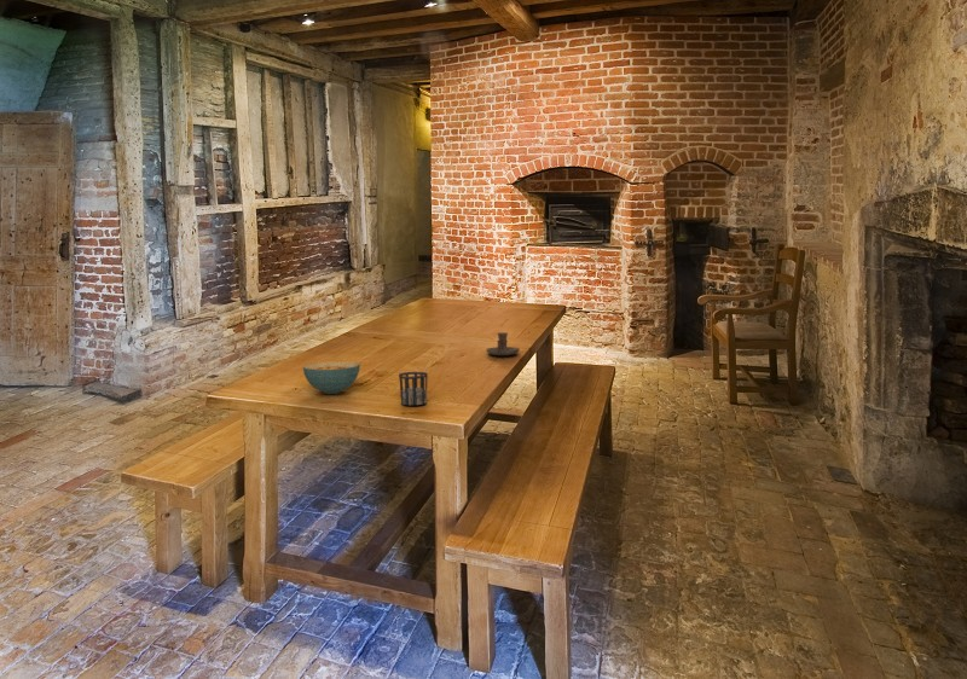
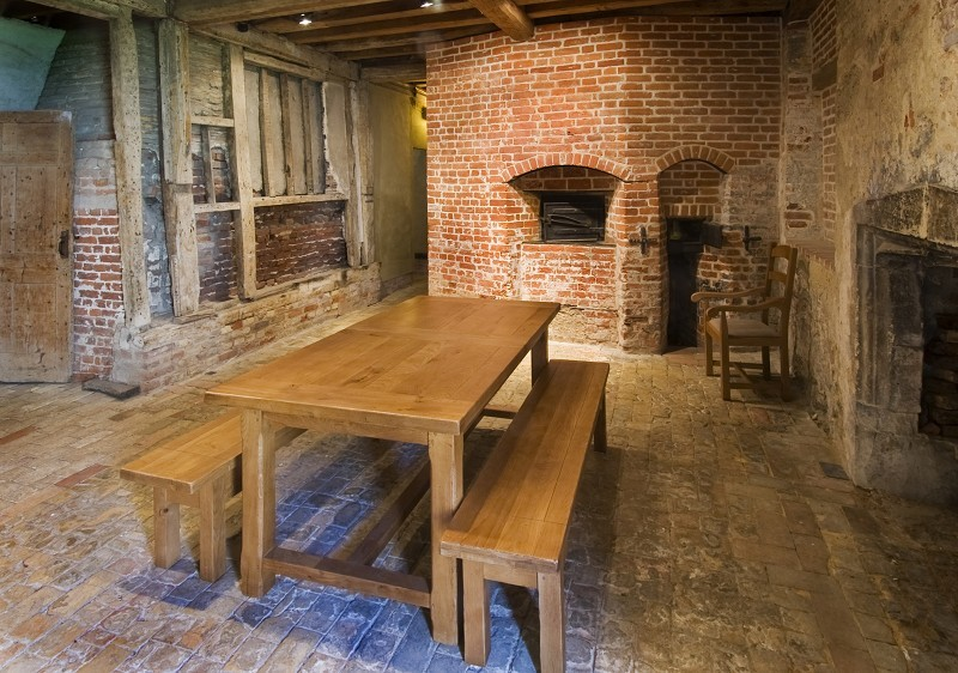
- candle holder [485,331,521,356]
- cereal bowl [302,360,361,395]
- cup [398,371,429,407]
